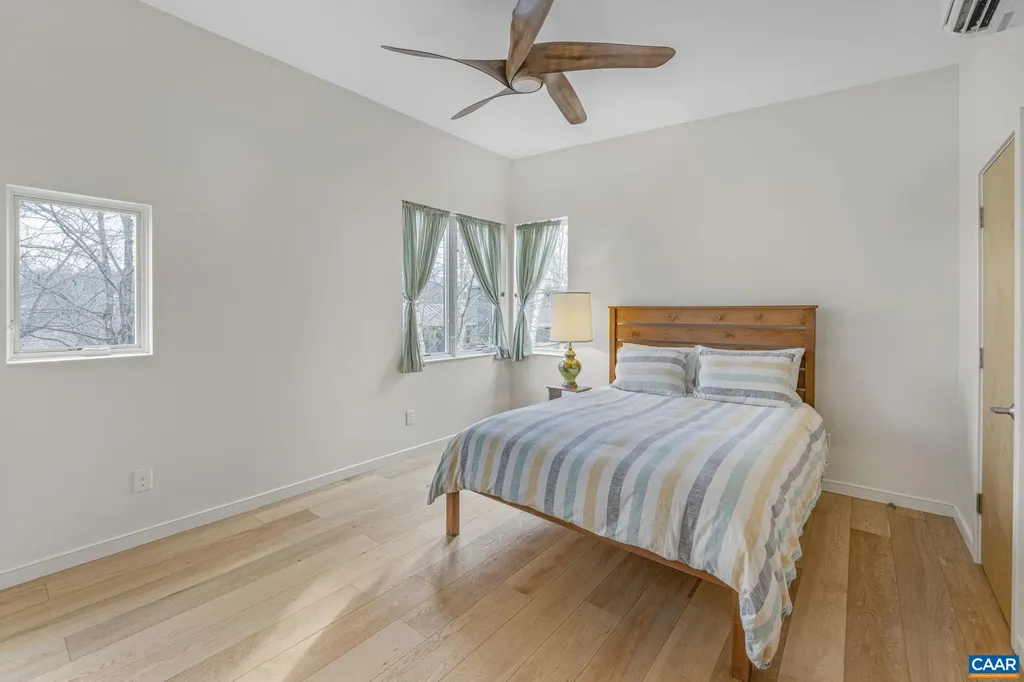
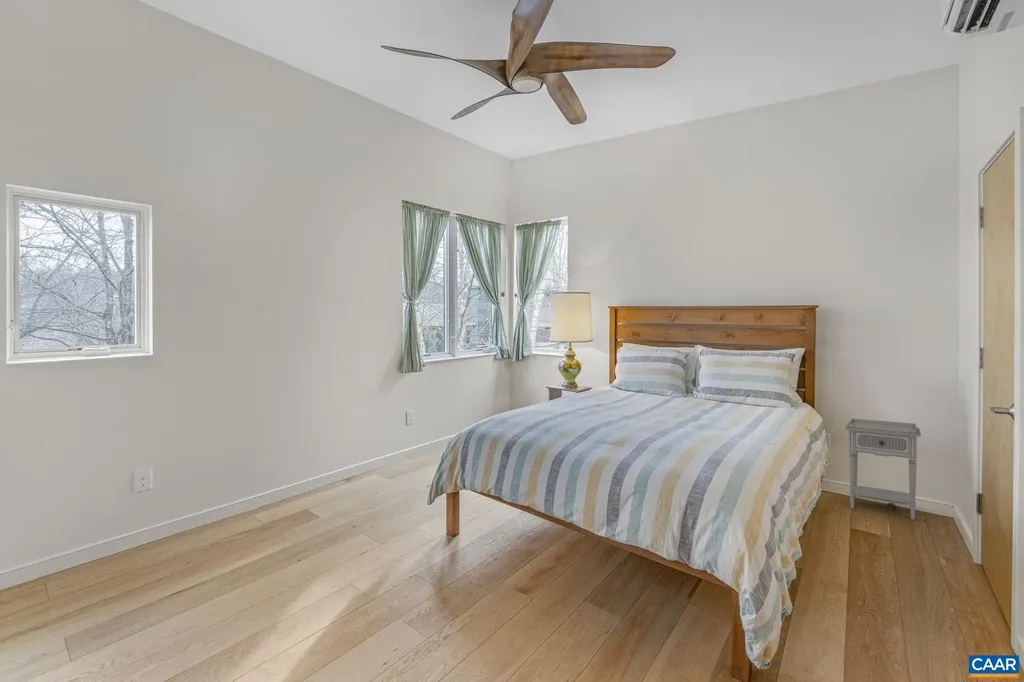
+ nightstand [844,418,922,521]
